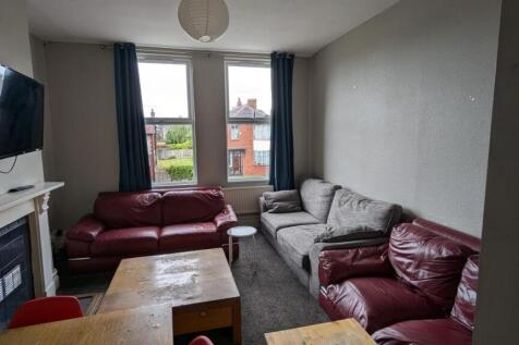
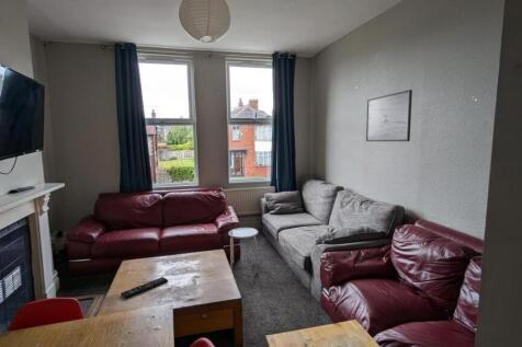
+ remote control [120,276,169,300]
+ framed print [365,89,413,142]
